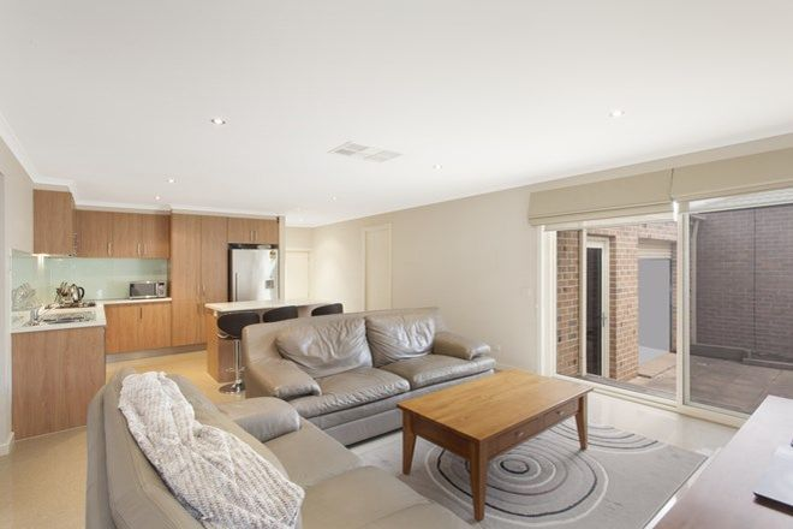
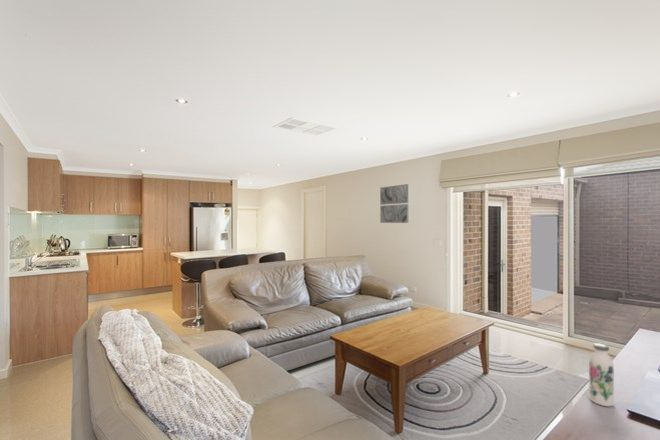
+ water bottle [588,342,615,407]
+ wall art [379,183,409,224]
